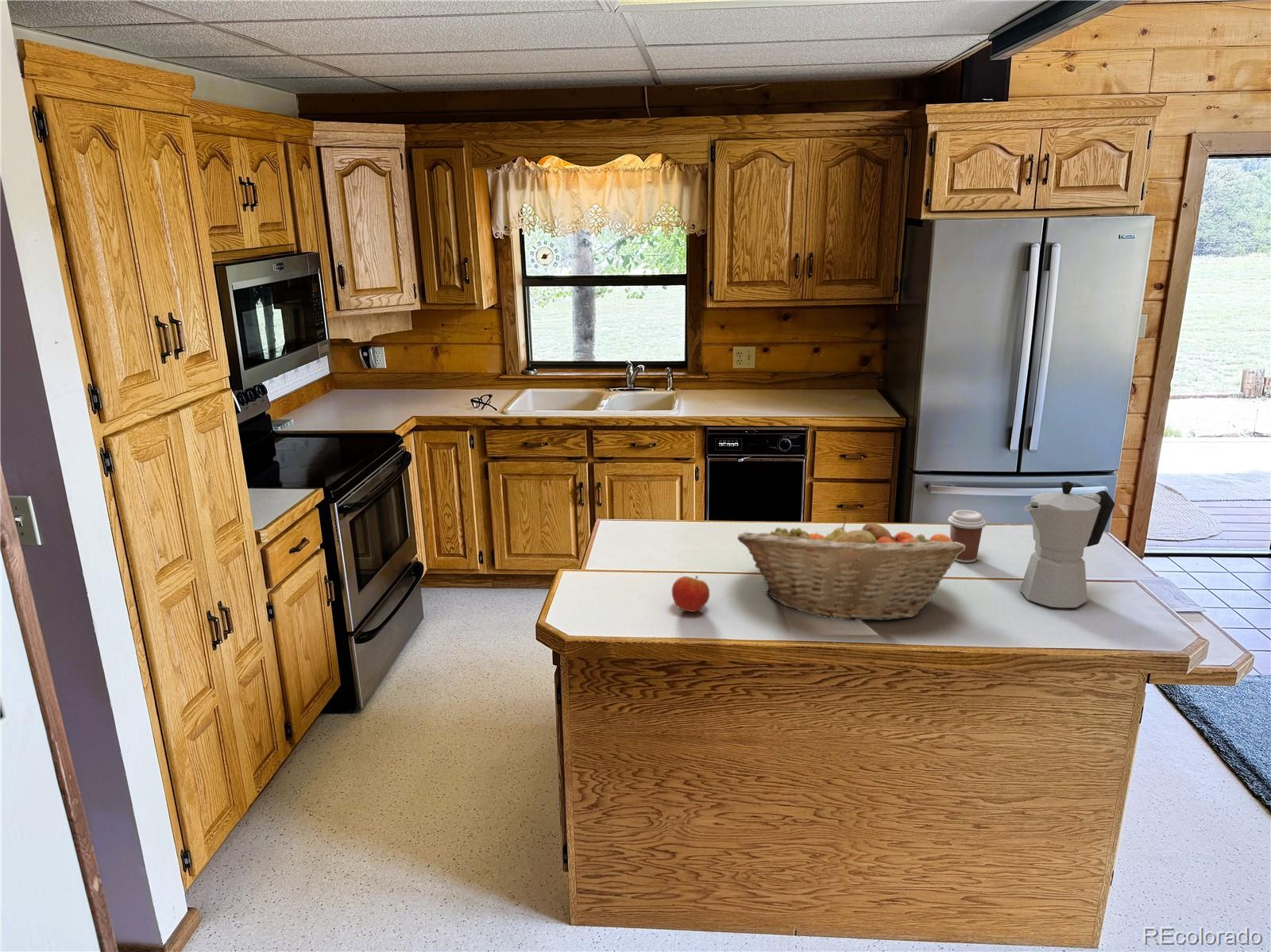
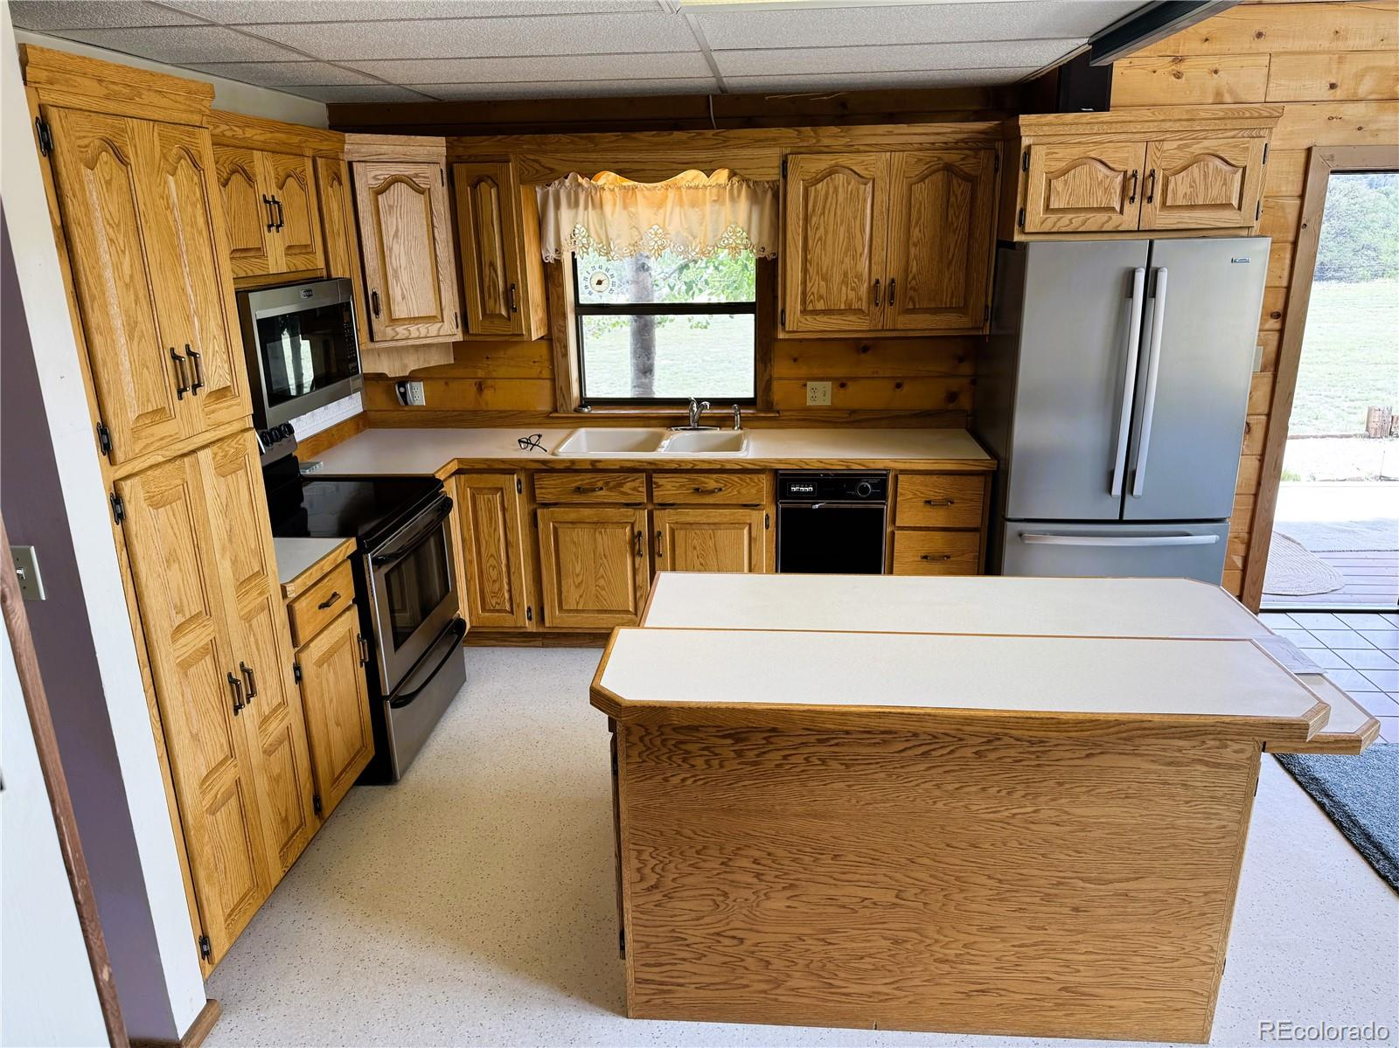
- fruit basket [736,515,965,622]
- apple [671,575,710,613]
- coffee cup [947,509,987,564]
- moka pot [1019,480,1115,609]
